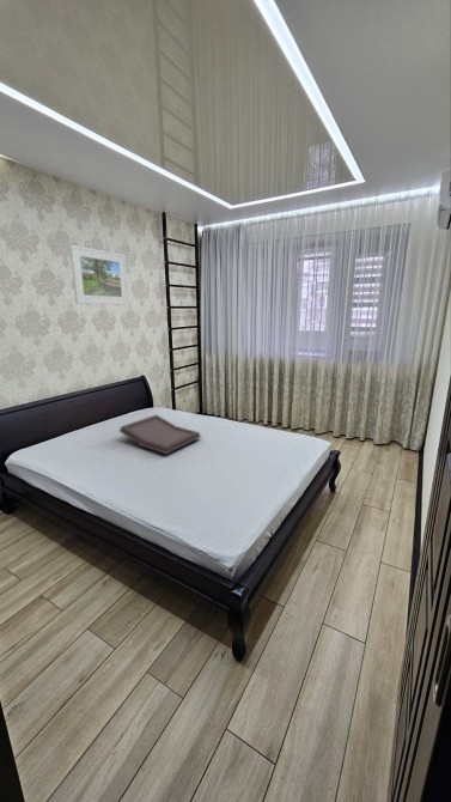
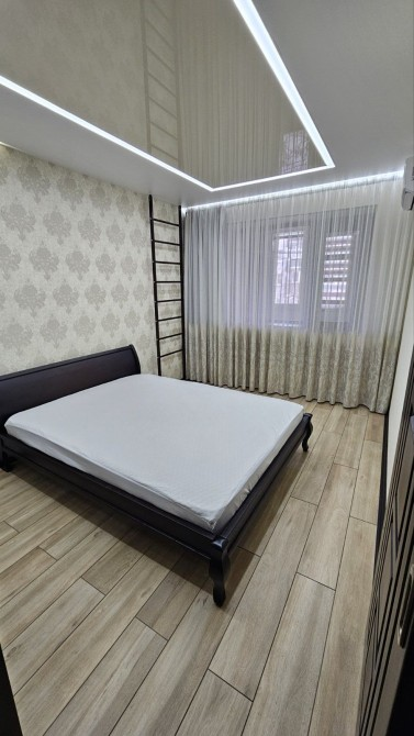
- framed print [68,244,129,306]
- serving tray [117,413,203,455]
